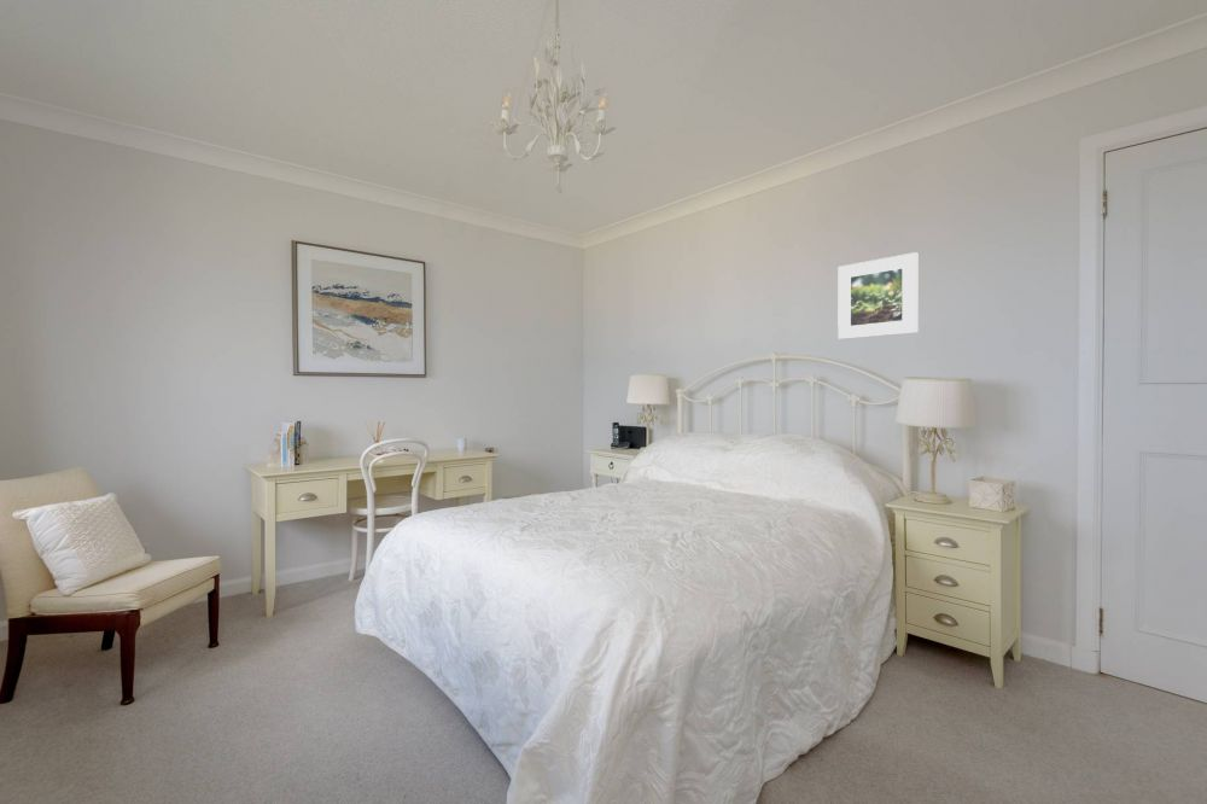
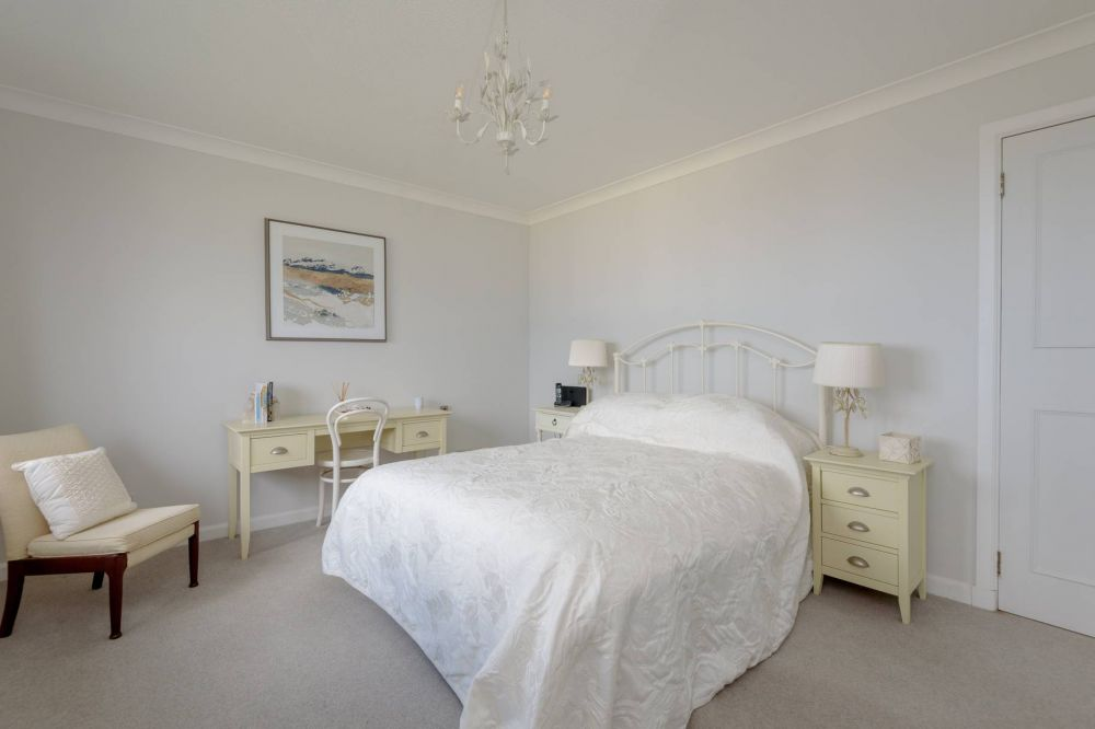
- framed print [836,251,919,340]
